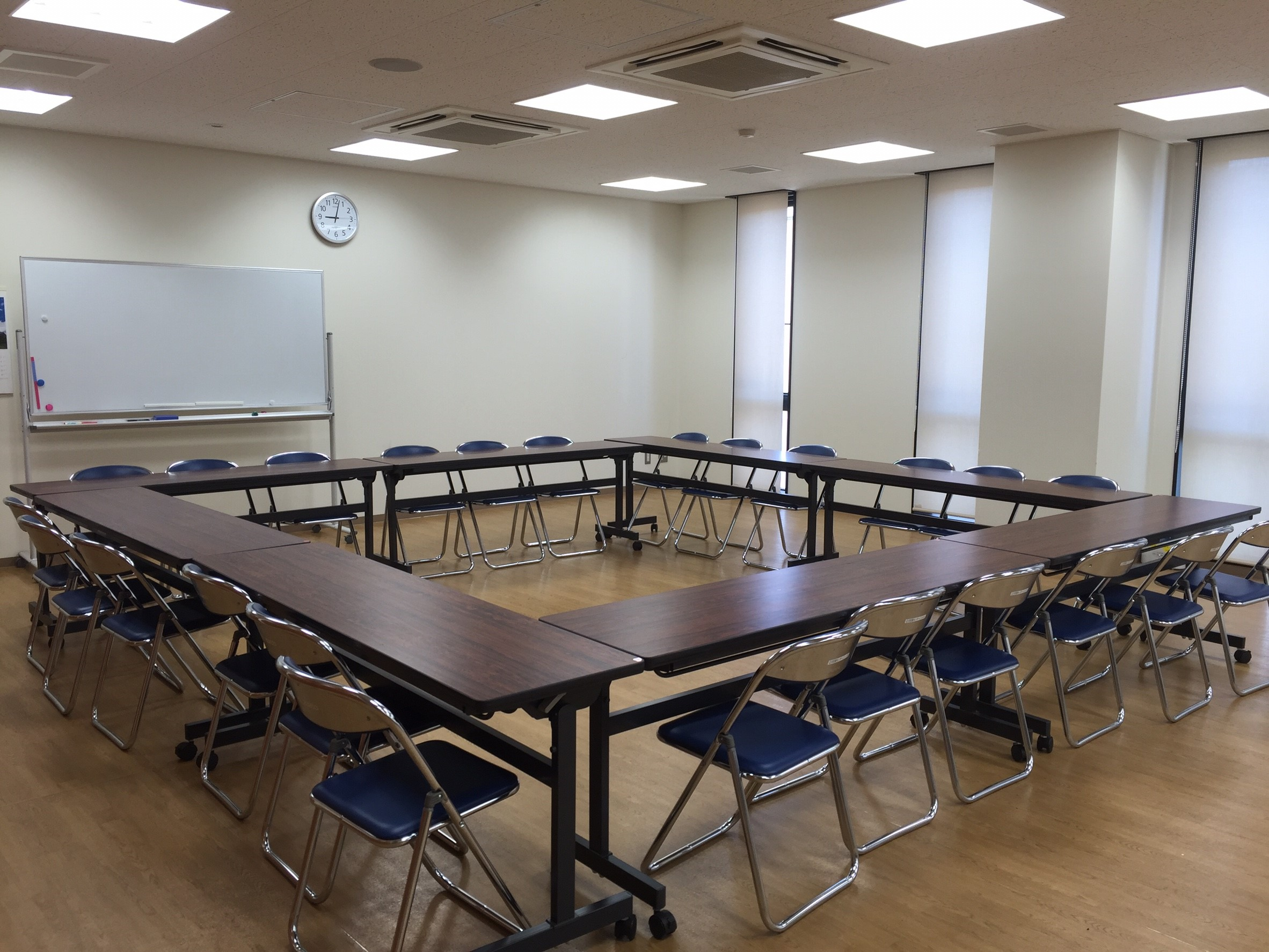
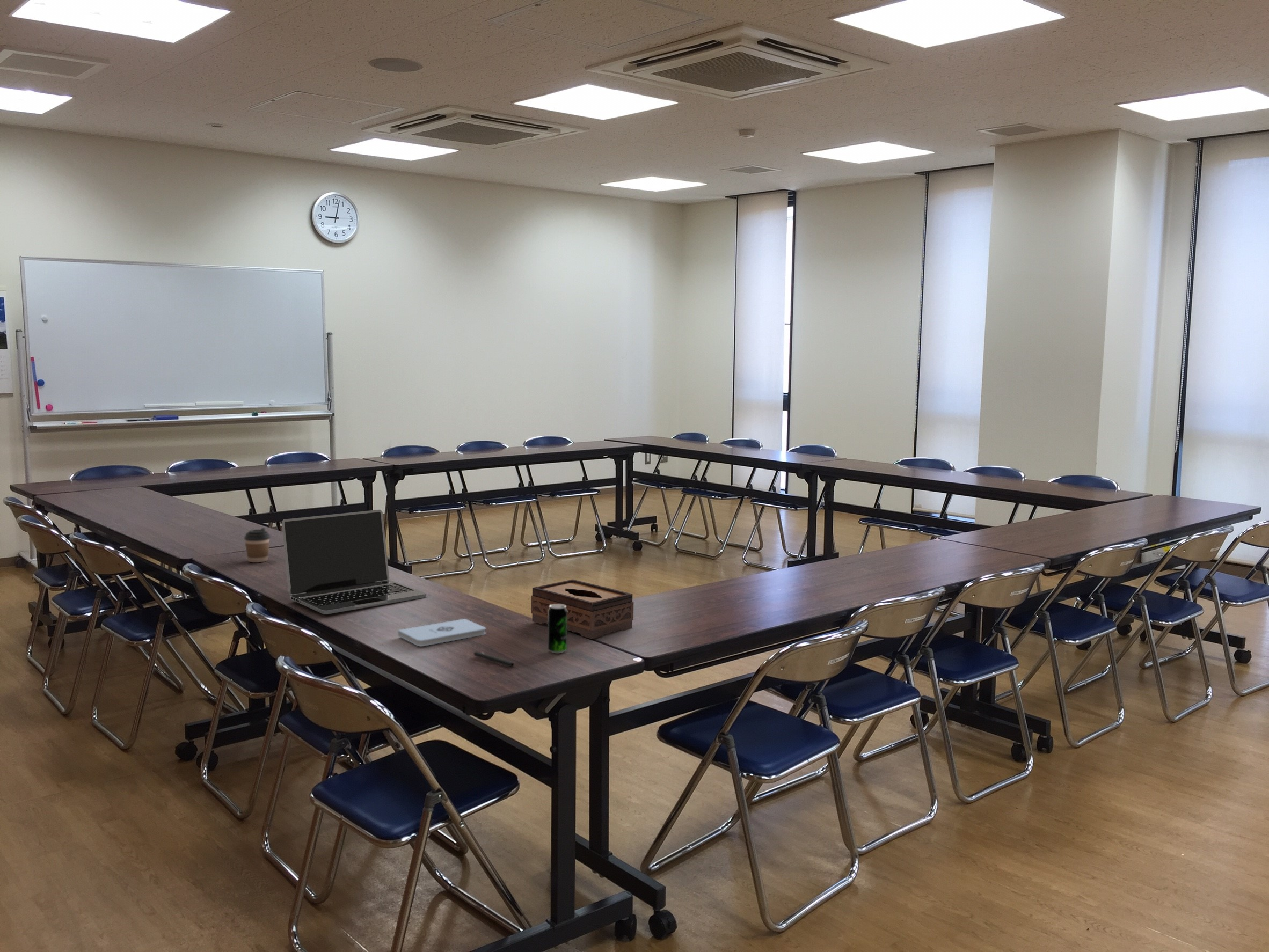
+ notepad [397,618,486,647]
+ laptop [281,509,427,615]
+ marker [473,651,515,668]
+ coffee cup [244,527,271,563]
+ beverage can [547,604,568,654]
+ tissue box [530,579,634,640]
